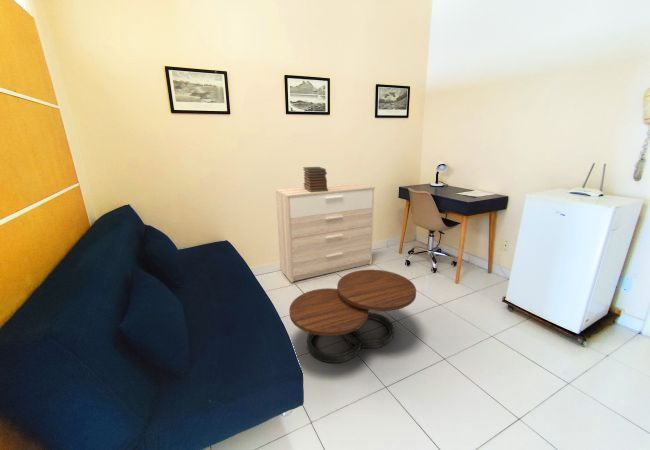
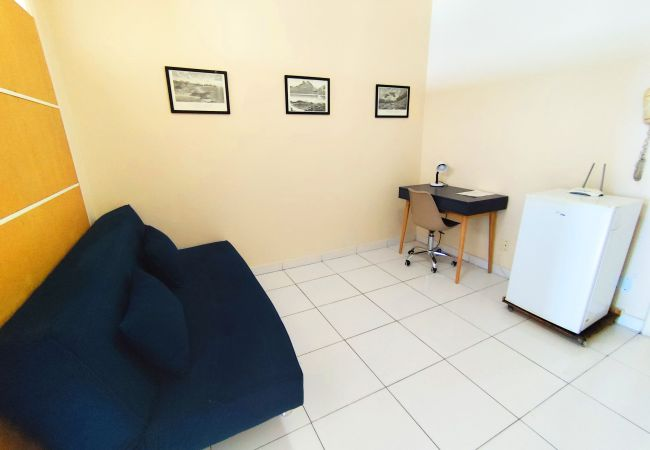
- book stack [302,166,328,192]
- sideboard [275,182,376,284]
- coffee table [288,269,417,364]
